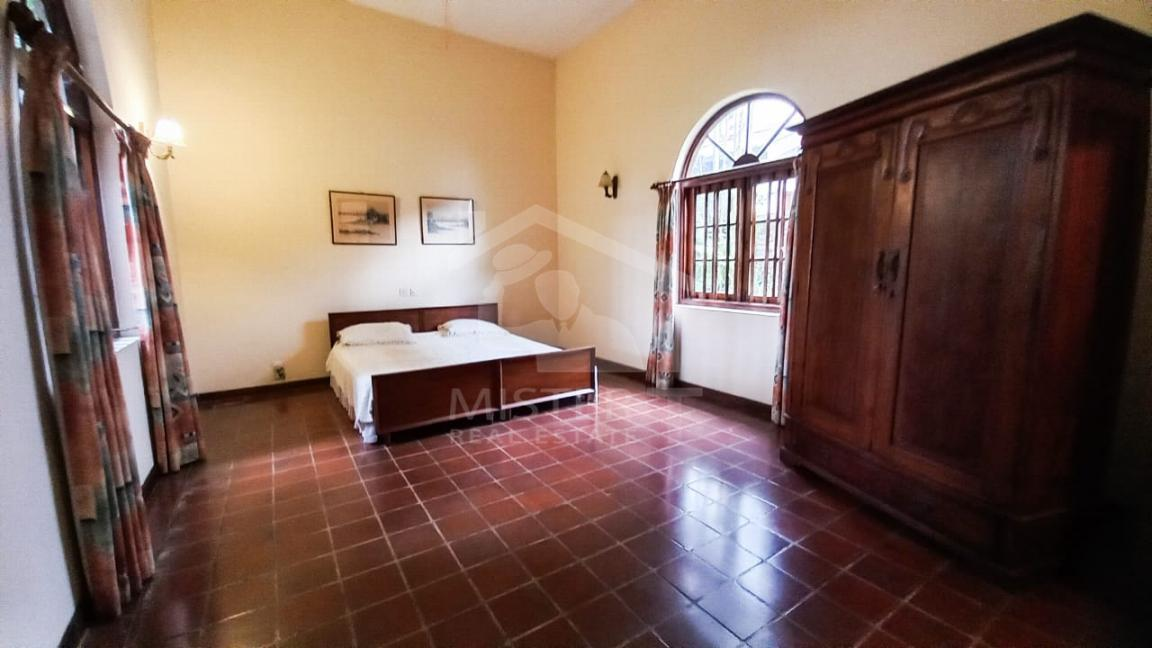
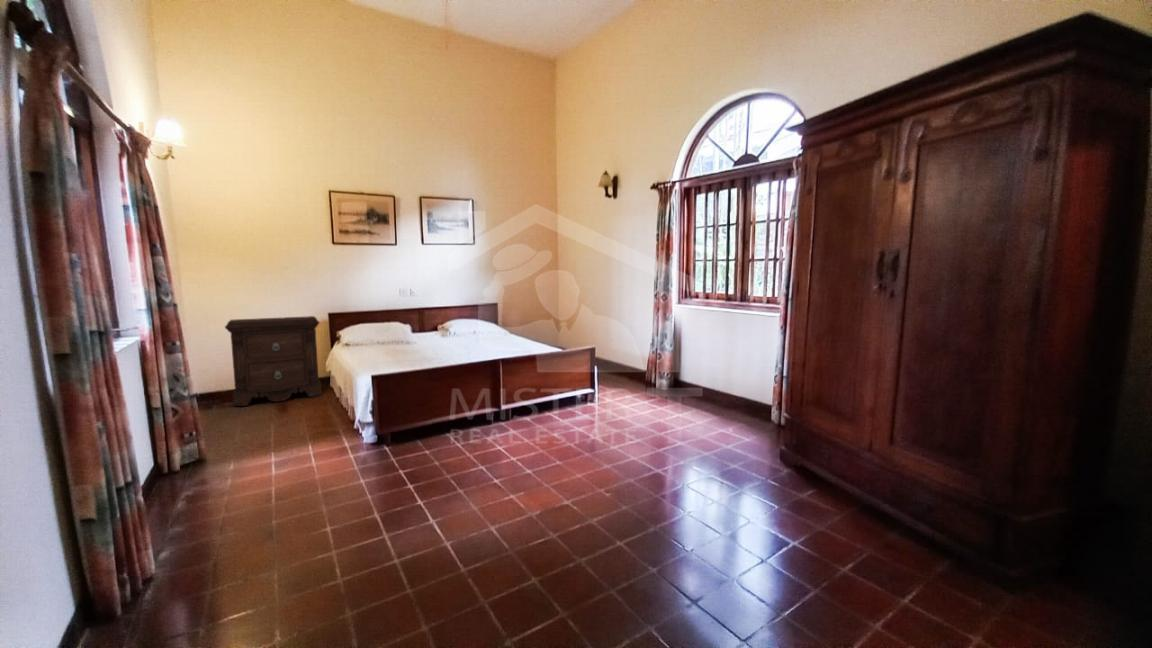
+ nightstand [224,315,323,407]
